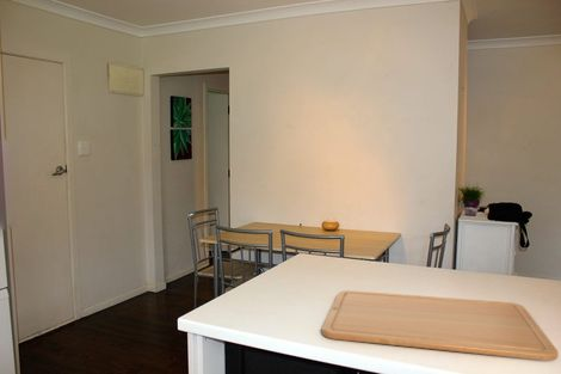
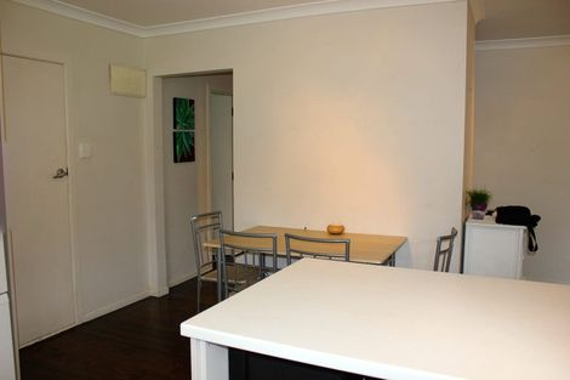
- chopping board [321,289,560,362]
